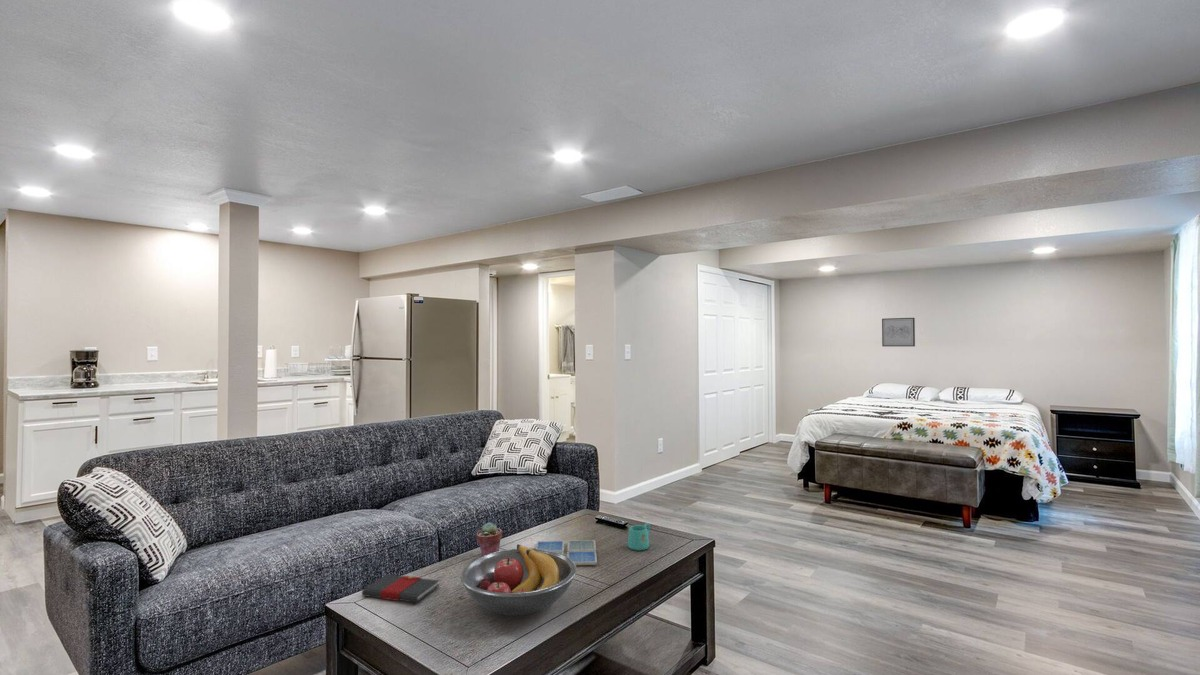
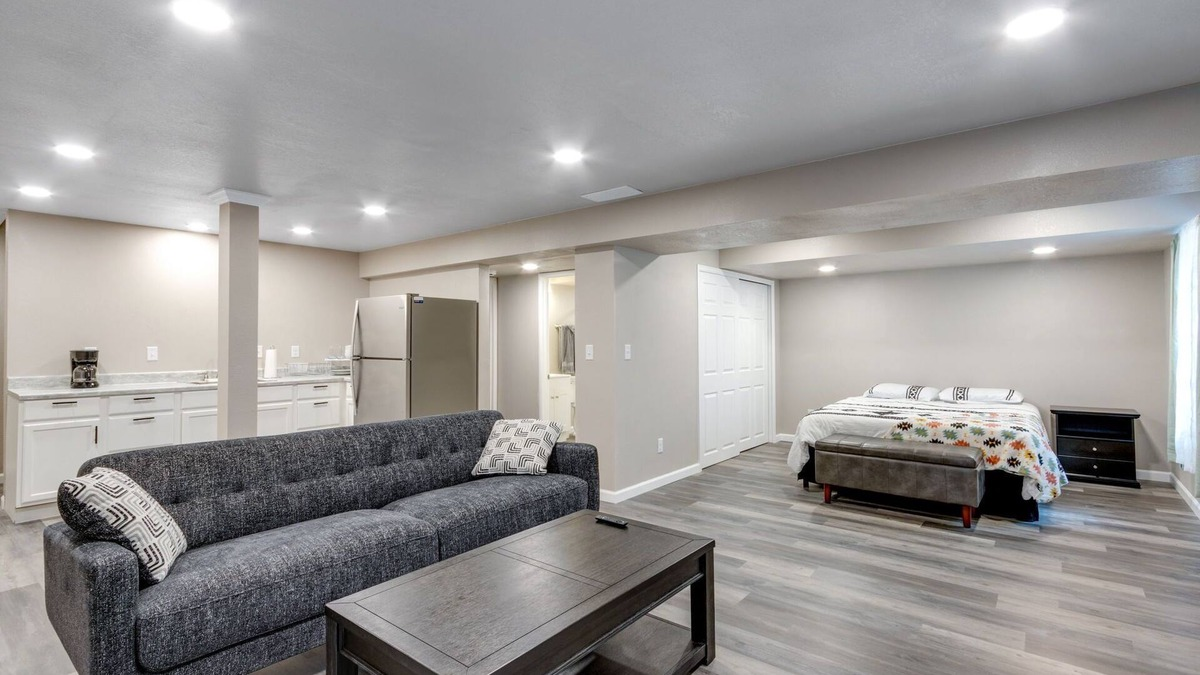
- wall art [881,317,916,347]
- potted succulent [475,521,503,557]
- mug [627,522,651,551]
- fruit bowl [459,543,578,616]
- book [361,573,440,604]
- drink coaster [535,539,598,566]
